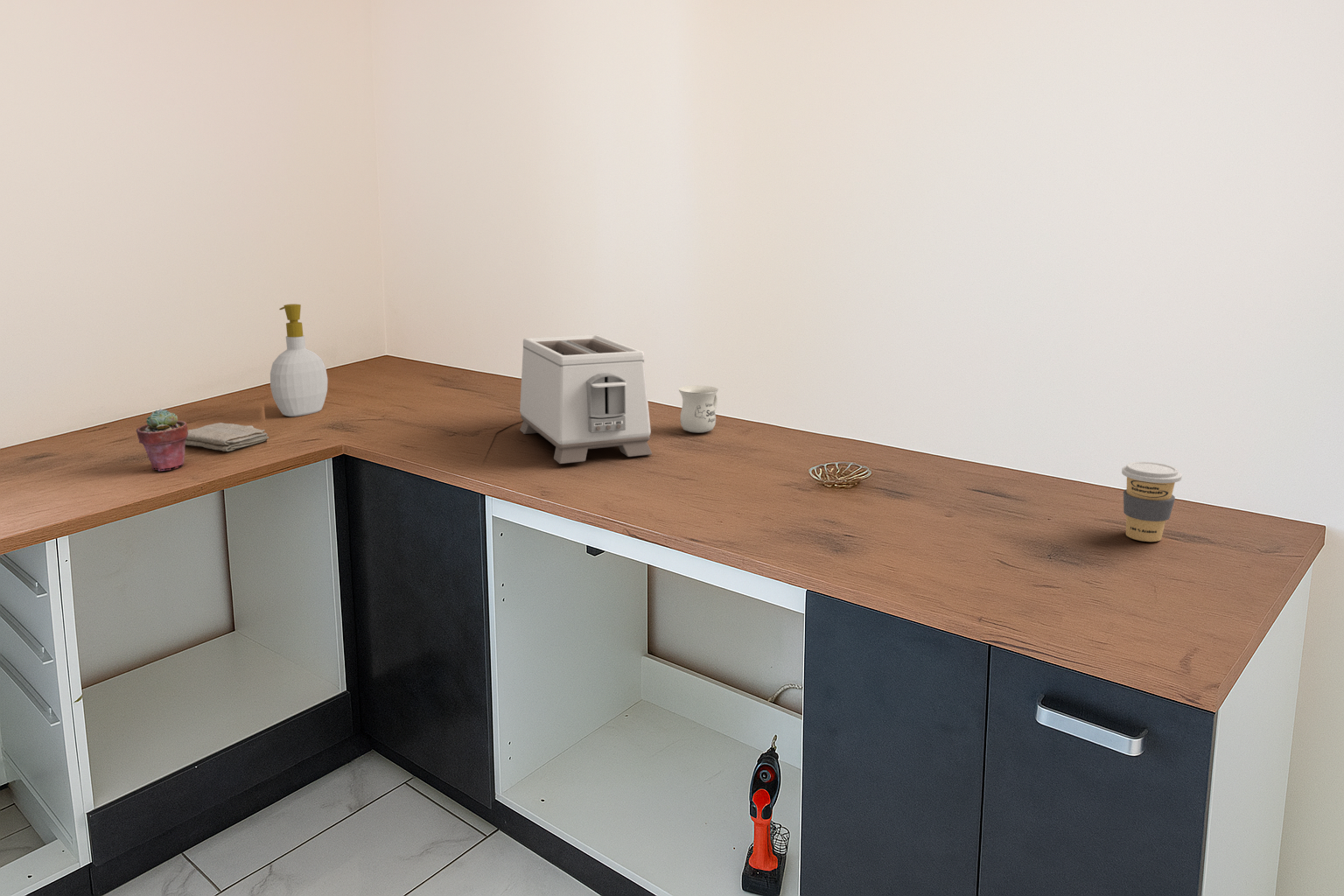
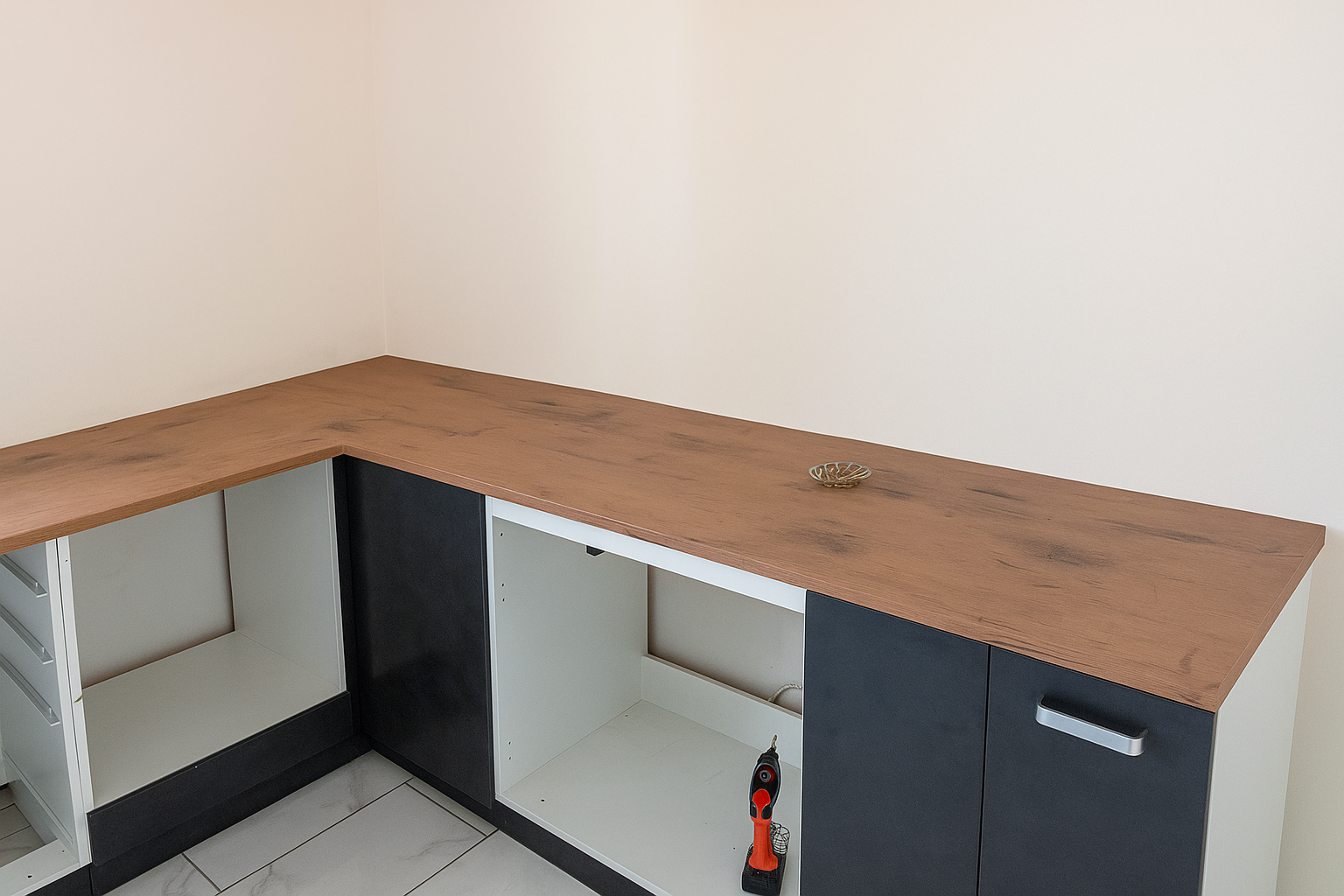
- washcloth [186,422,269,452]
- mug [678,385,719,433]
- soap bottle [269,303,329,417]
- coffee cup [1121,461,1183,542]
- toaster [519,333,653,465]
- potted succulent [136,408,189,472]
